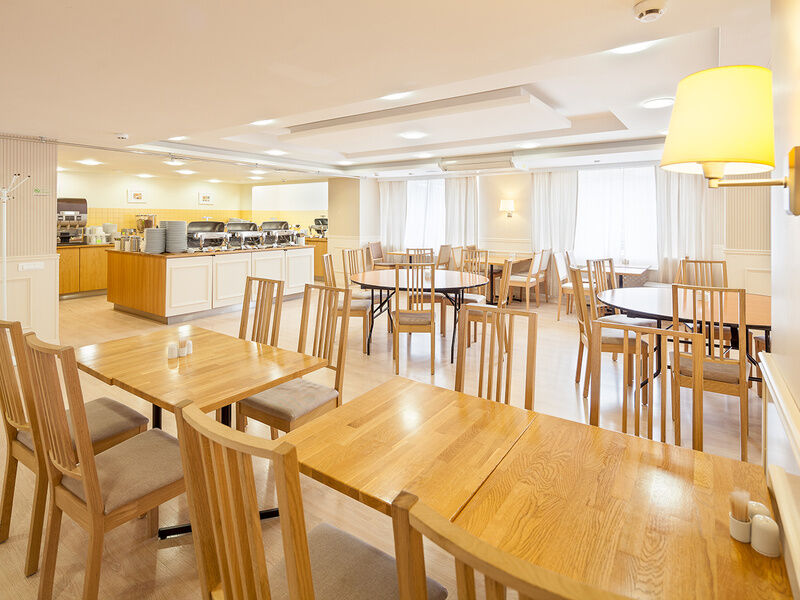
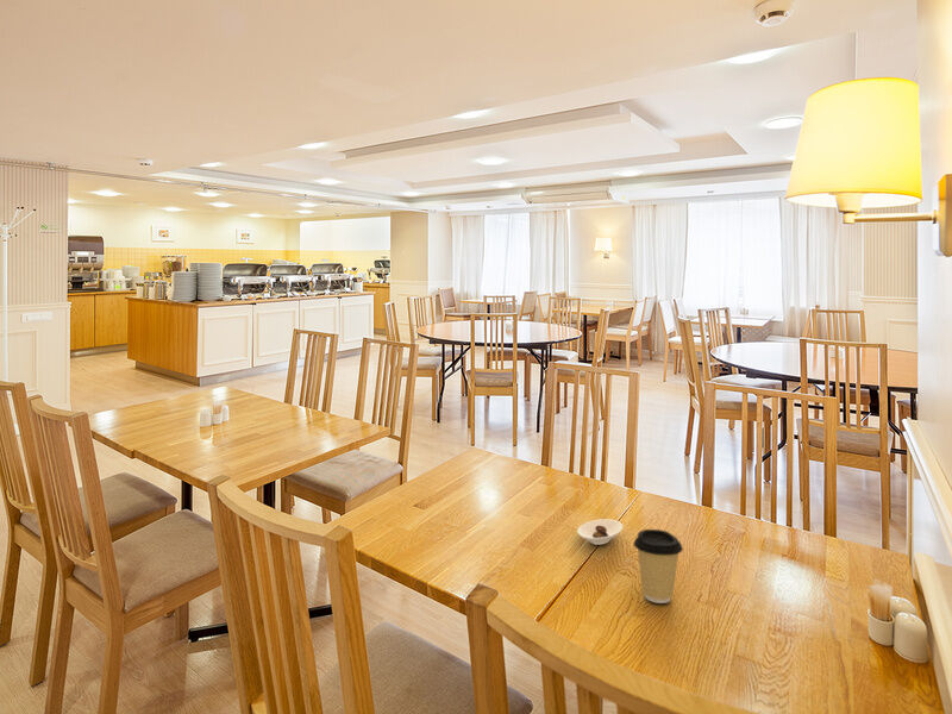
+ coffee cup [632,528,684,605]
+ saucer [576,518,624,546]
